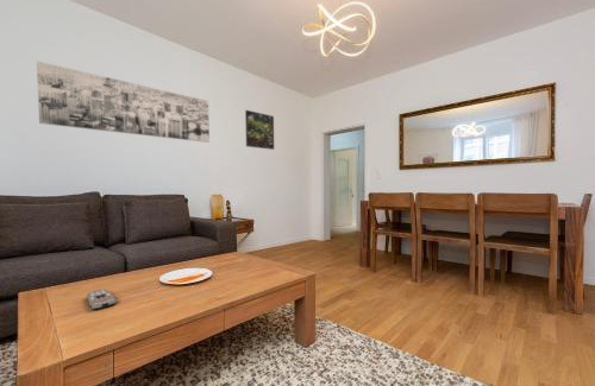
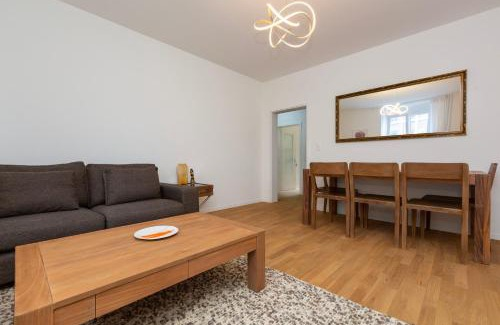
- wall art [36,61,211,144]
- remote control [86,289,118,311]
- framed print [244,109,275,151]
